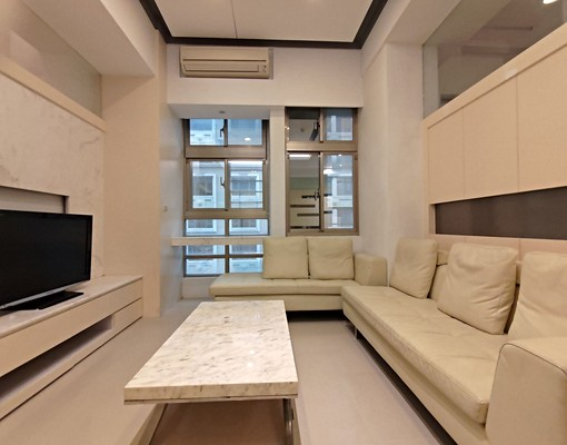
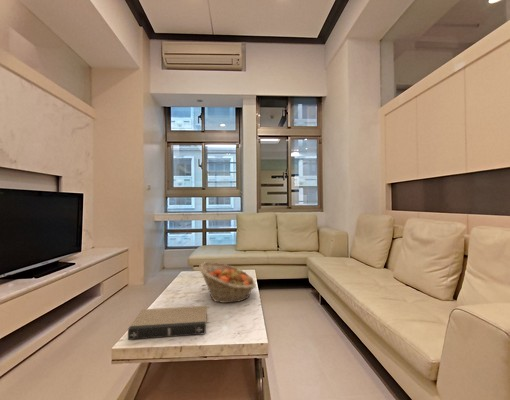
+ book [127,305,208,341]
+ fruit basket [198,261,257,304]
